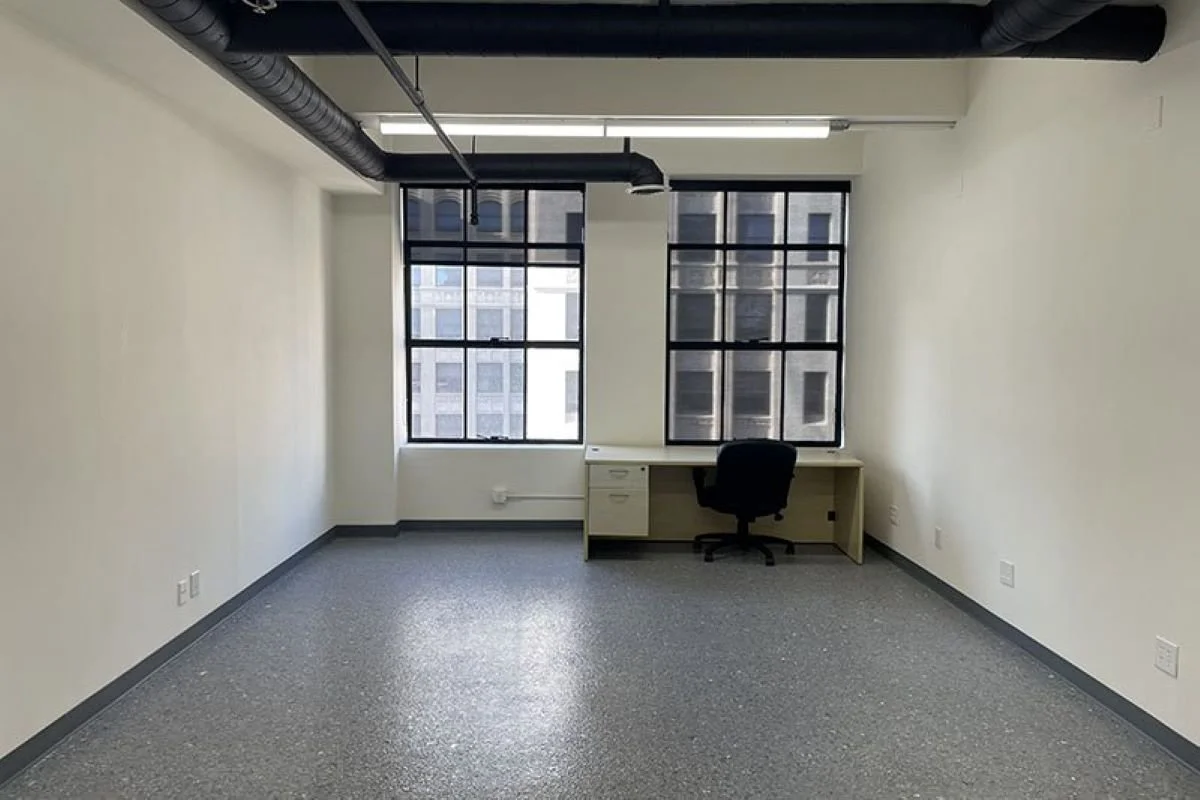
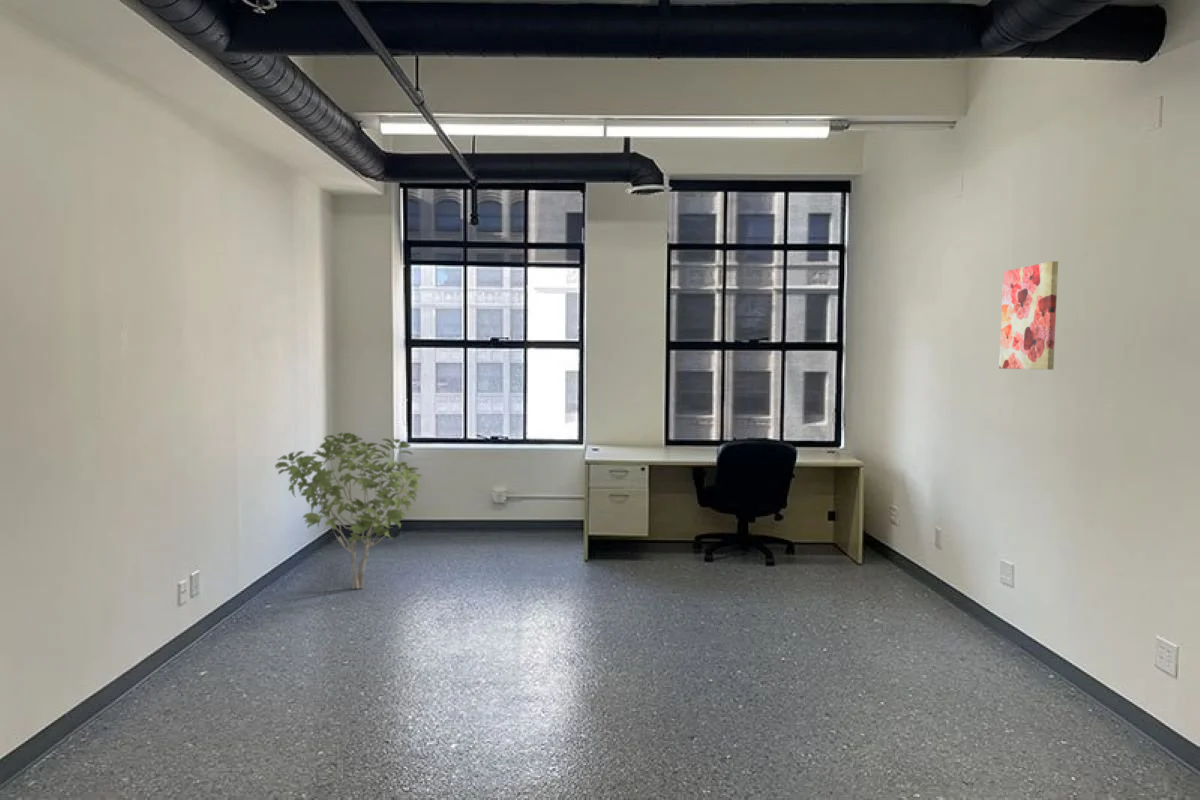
+ shrub [274,432,423,590]
+ wall art [998,260,1059,371]
